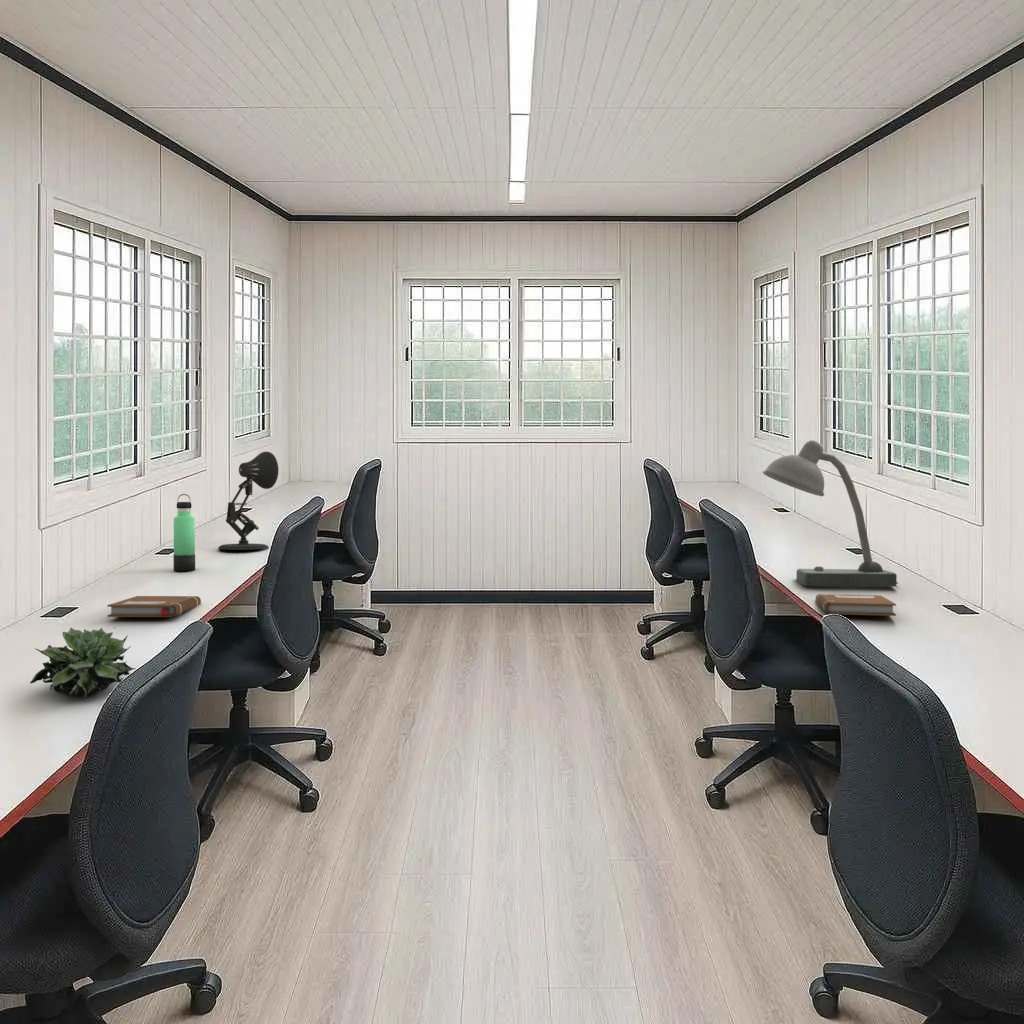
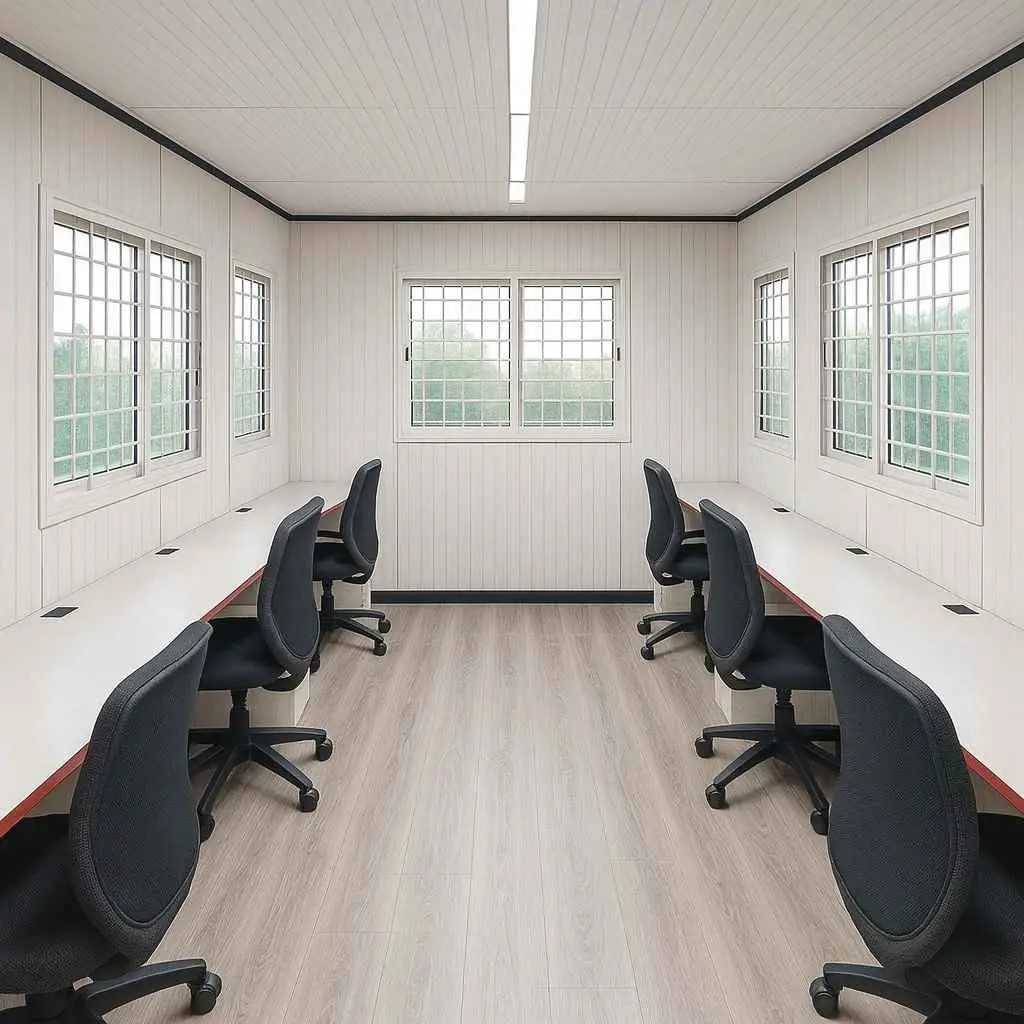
- desk lamp [217,451,279,551]
- thermos bottle [172,493,196,572]
- notebook [815,593,897,617]
- notebook [106,595,202,618]
- desk lamp [762,439,899,588]
- succulent plant [29,626,137,699]
